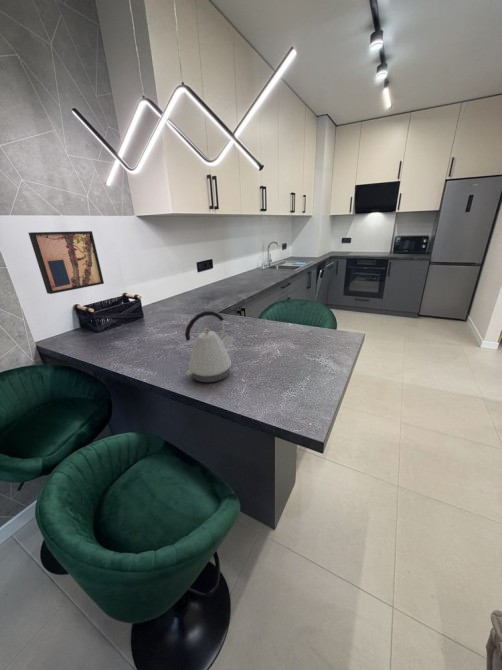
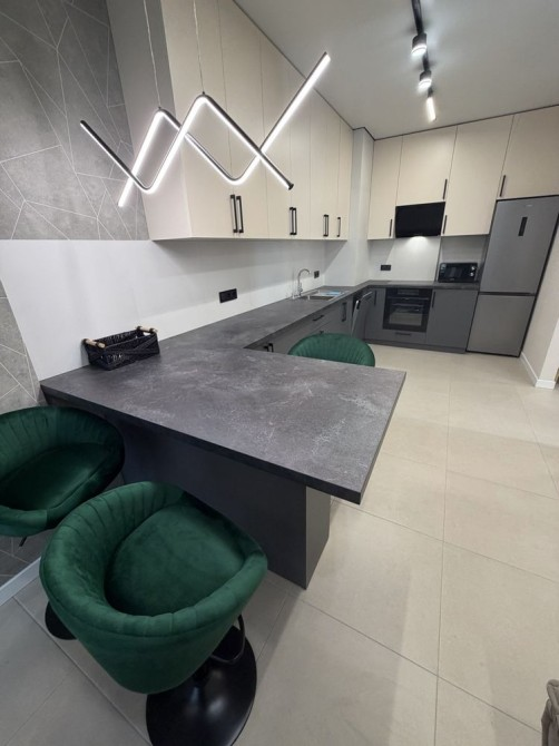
- wall art [28,230,105,295]
- kettle [184,310,233,383]
